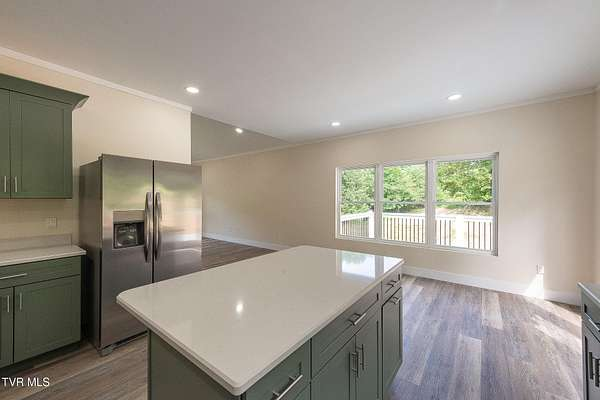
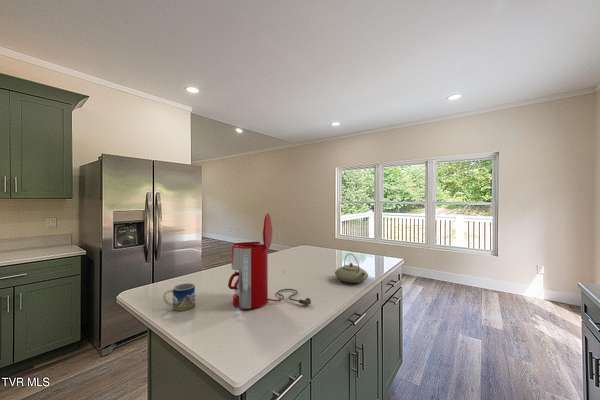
+ mug [162,282,196,312]
+ teapot [334,253,369,284]
+ coffee maker [227,212,312,310]
